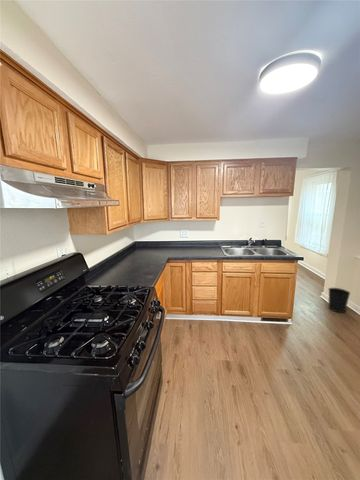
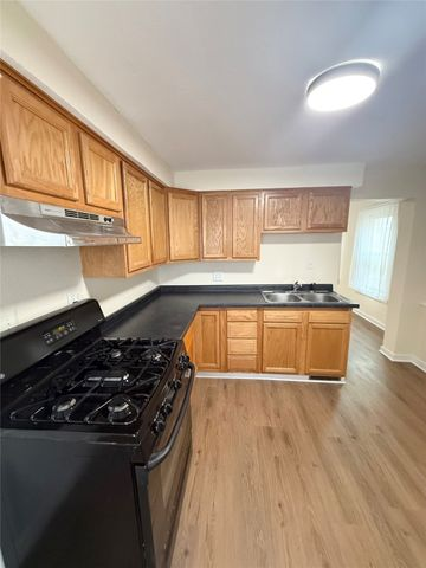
- wastebasket [328,287,351,314]
